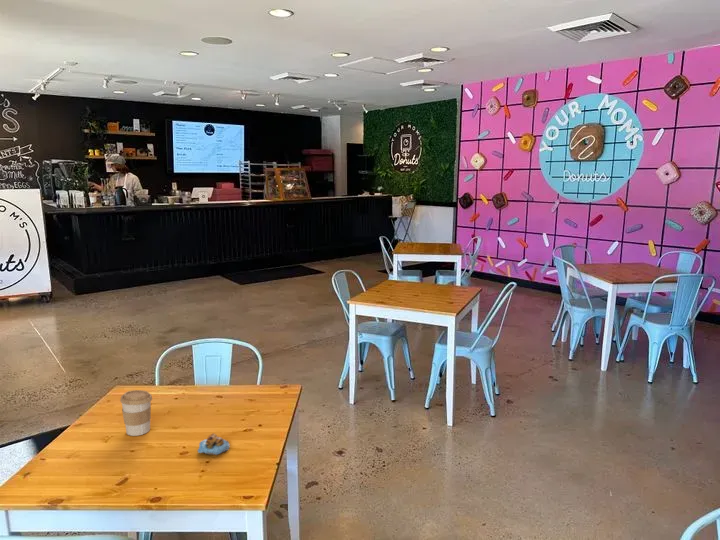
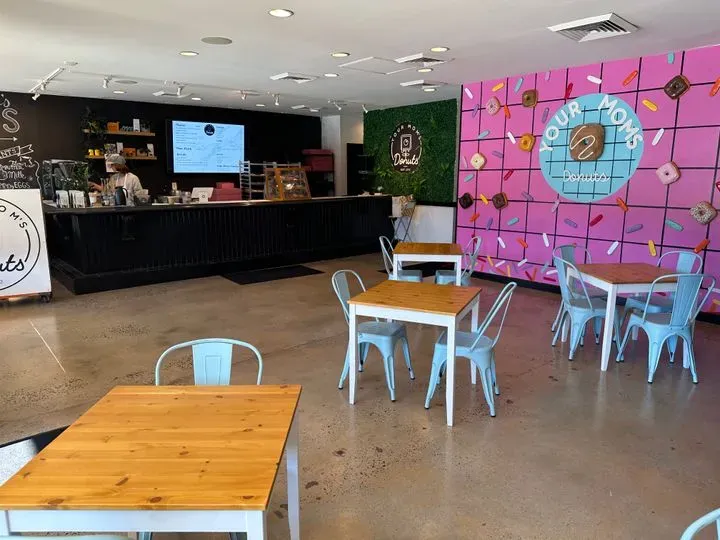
- pastry [197,433,231,456]
- coffee cup [119,389,153,437]
